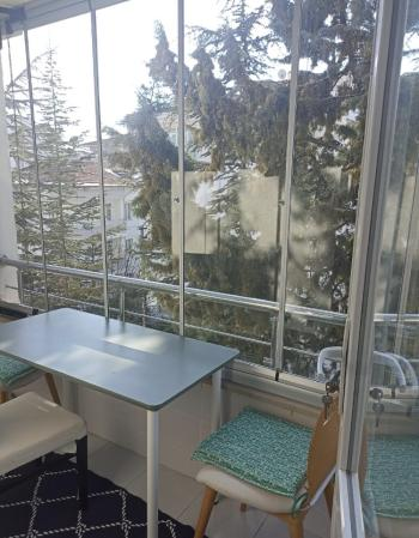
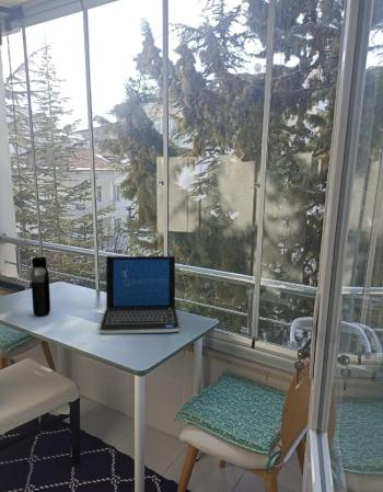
+ laptop [98,255,181,335]
+ water bottle [30,255,51,318]
